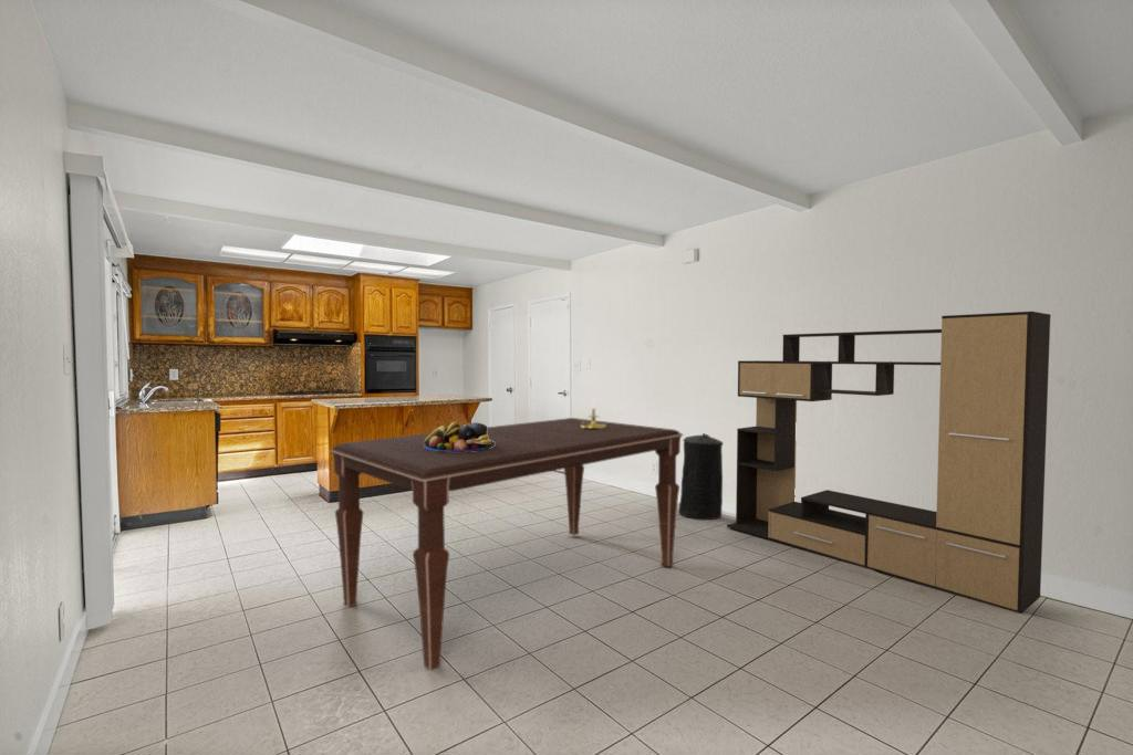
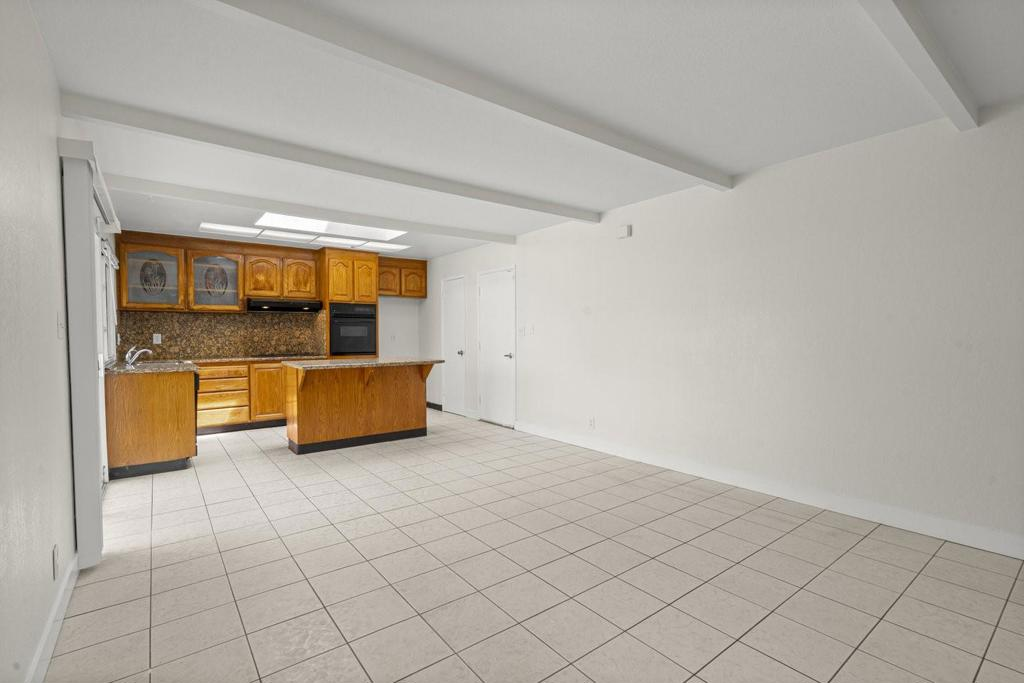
- trash can [678,432,725,521]
- dining table [328,417,685,671]
- media console [726,311,1051,615]
- candle holder [581,400,606,430]
- fruit bowl [424,421,495,452]
